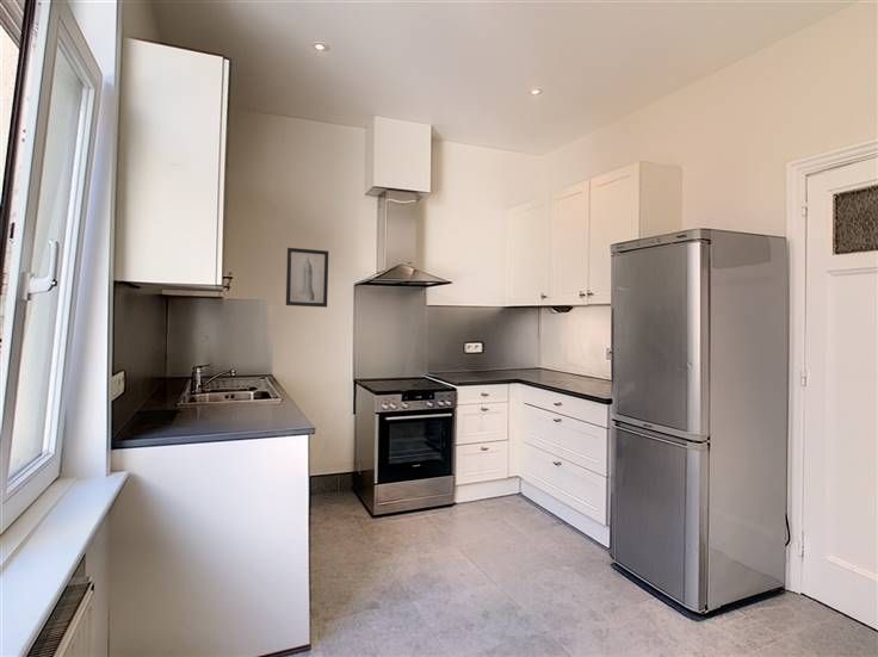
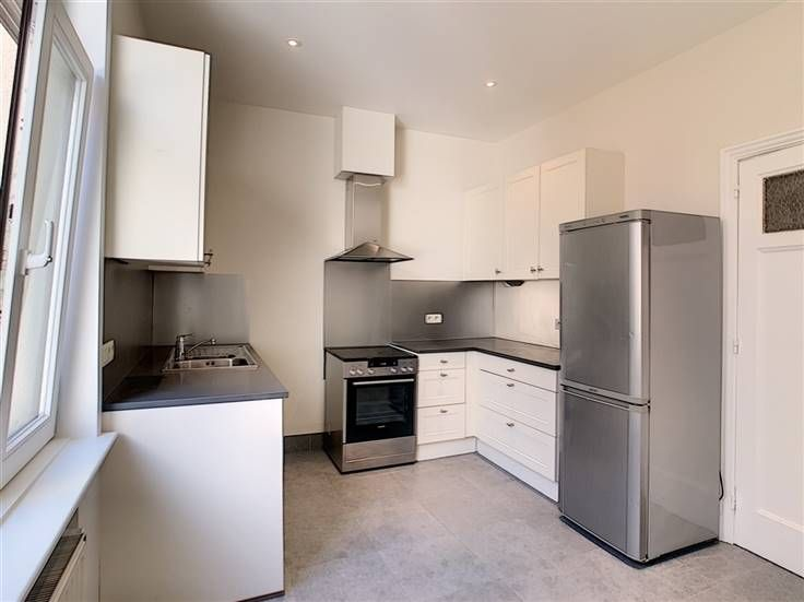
- wall art [285,247,329,309]
